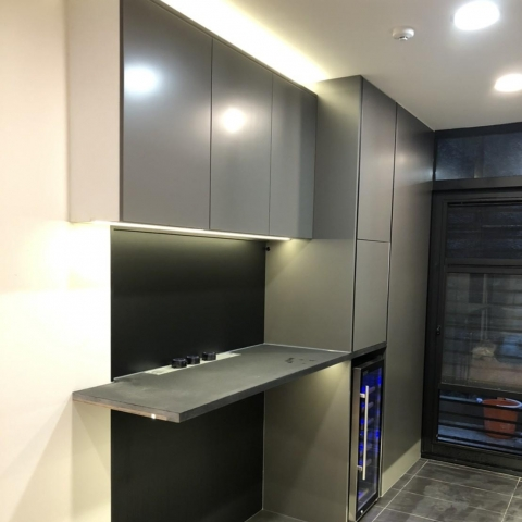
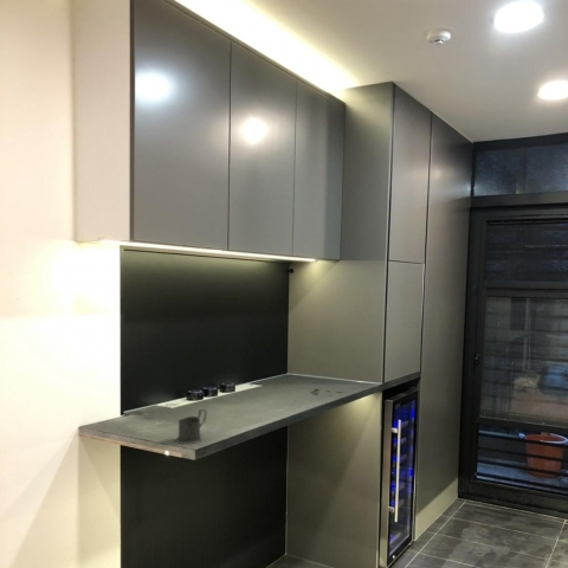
+ mug [175,408,207,445]
